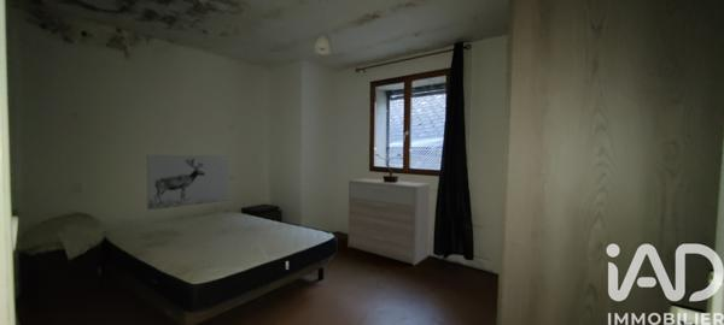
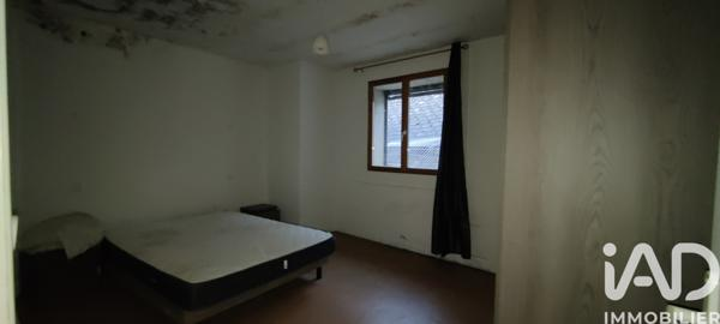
- sideboard [346,177,431,266]
- wall art [146,154,230,212]
- potted plant [374,146,404,183]
